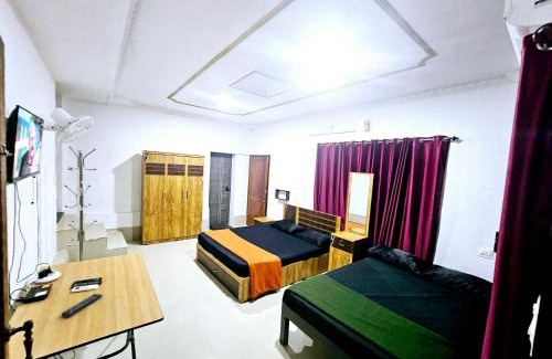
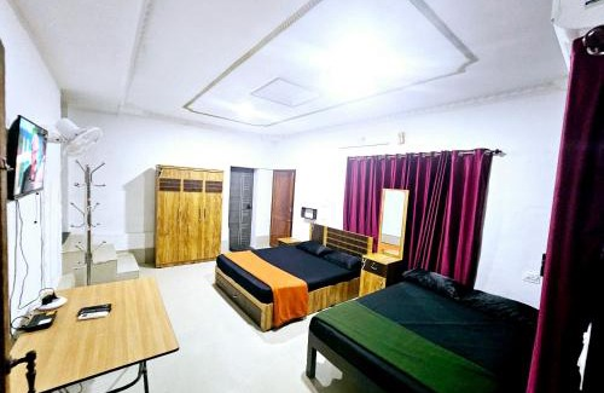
- remote control [61,293,104,318]
